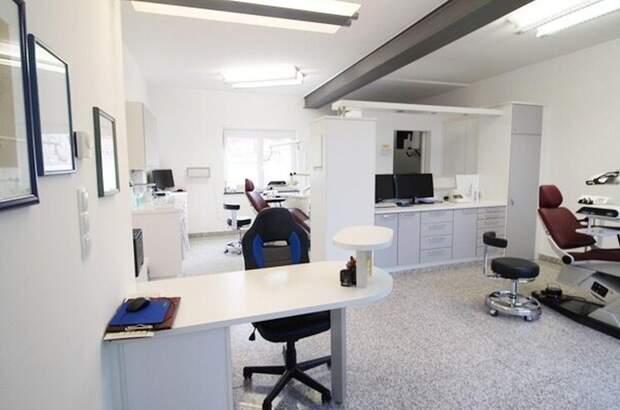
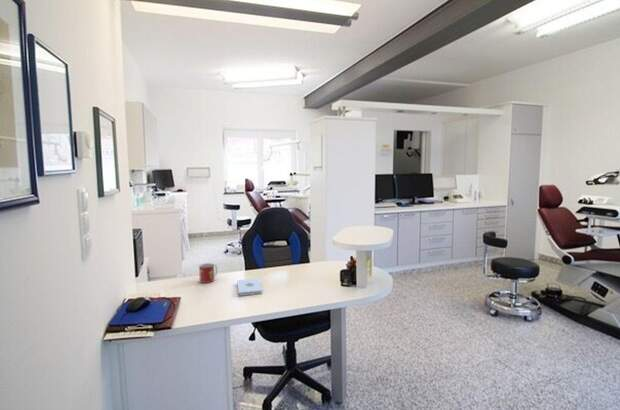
+ notepad [236,278,263,297]
+ mug [198,262,218,284]
